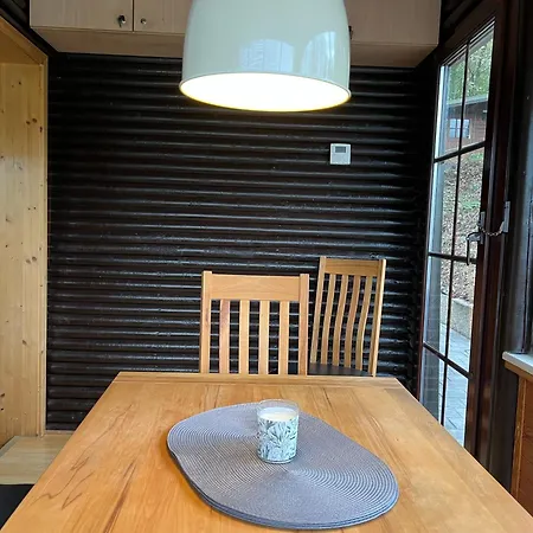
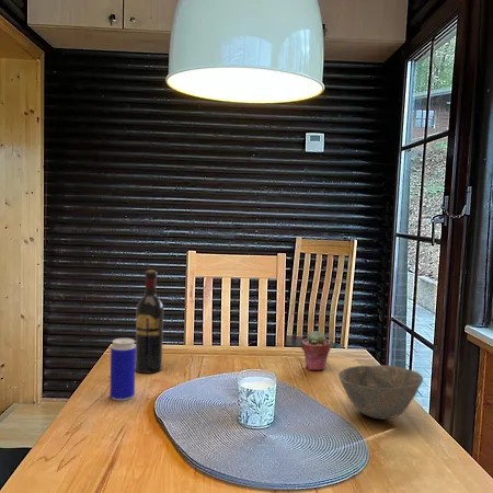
+ beverage can [108,337,136,402]
+ bowl [337,364,424,421]
+ wine bottle [135,270,164,375]
+ potted succulent [300,330,332,371]
